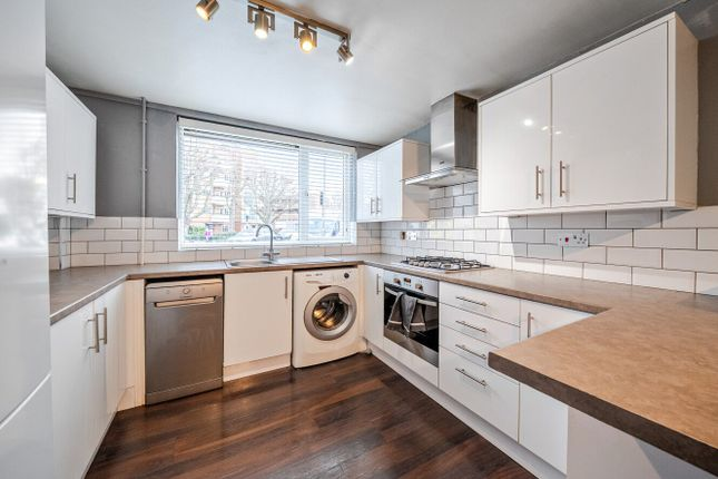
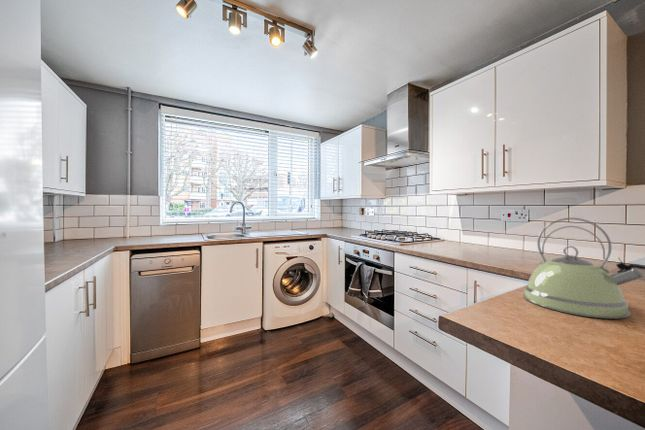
+ kettle [522,217,645,320]
